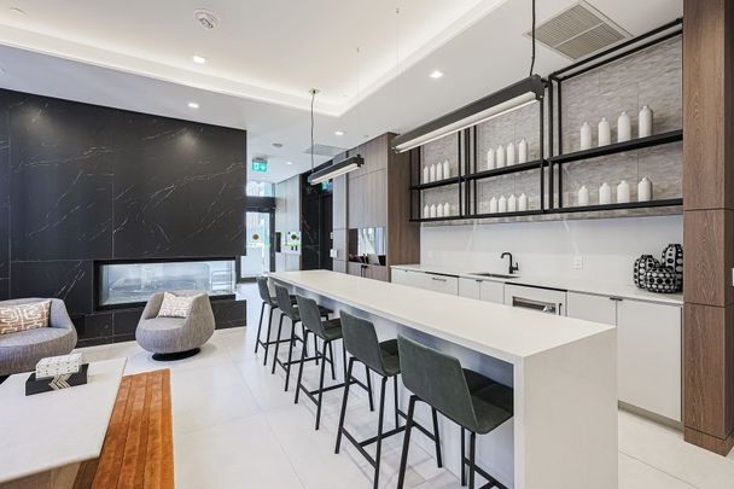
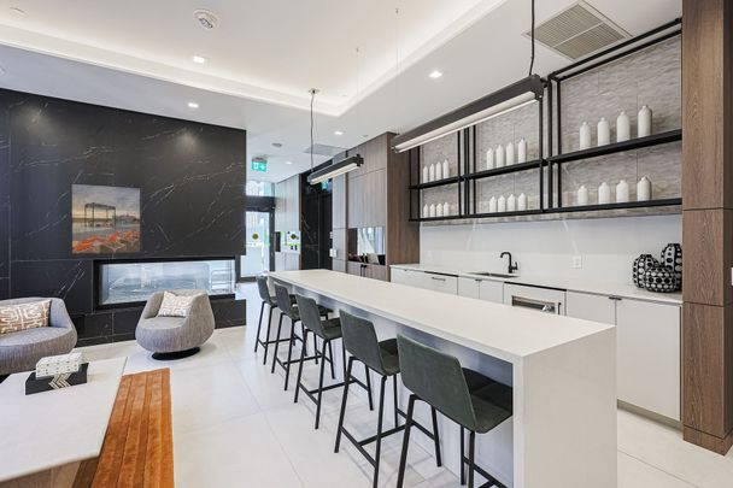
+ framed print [69,182,142,255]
